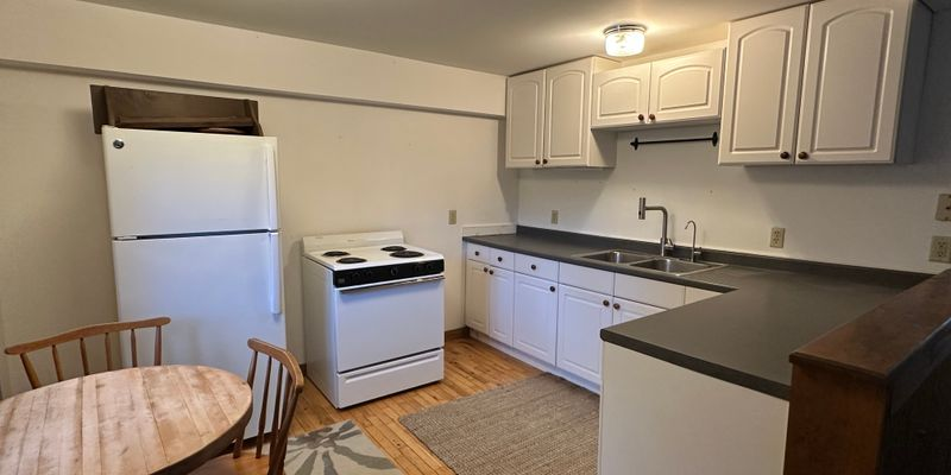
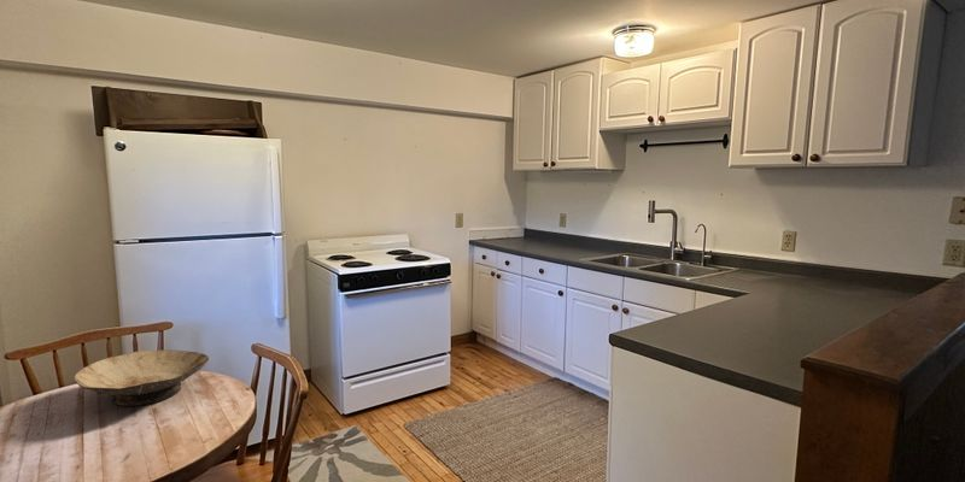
+ bowl [74,348,210,407]
